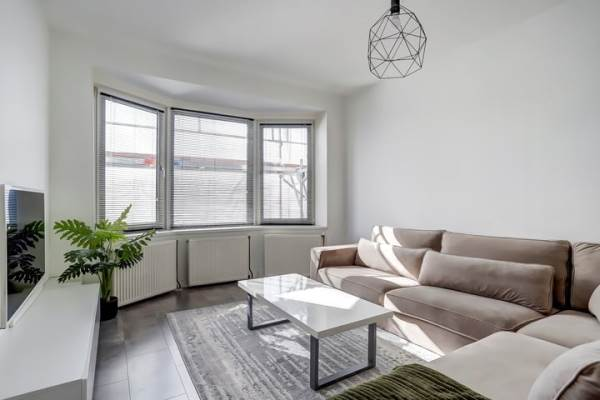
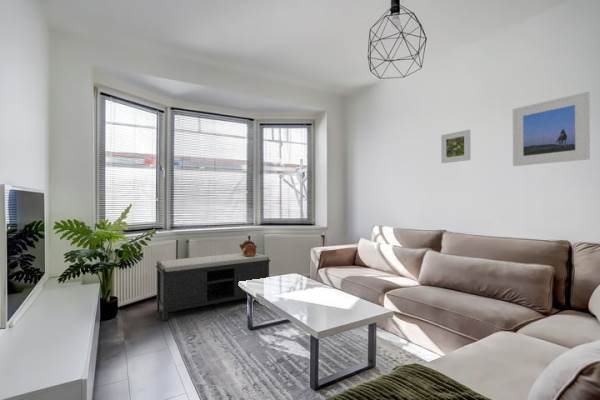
+ bench [155,251,271,322]
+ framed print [512,91,591,167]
+ ceramic vessel [239,239,258,257]
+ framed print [440,129,472,164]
